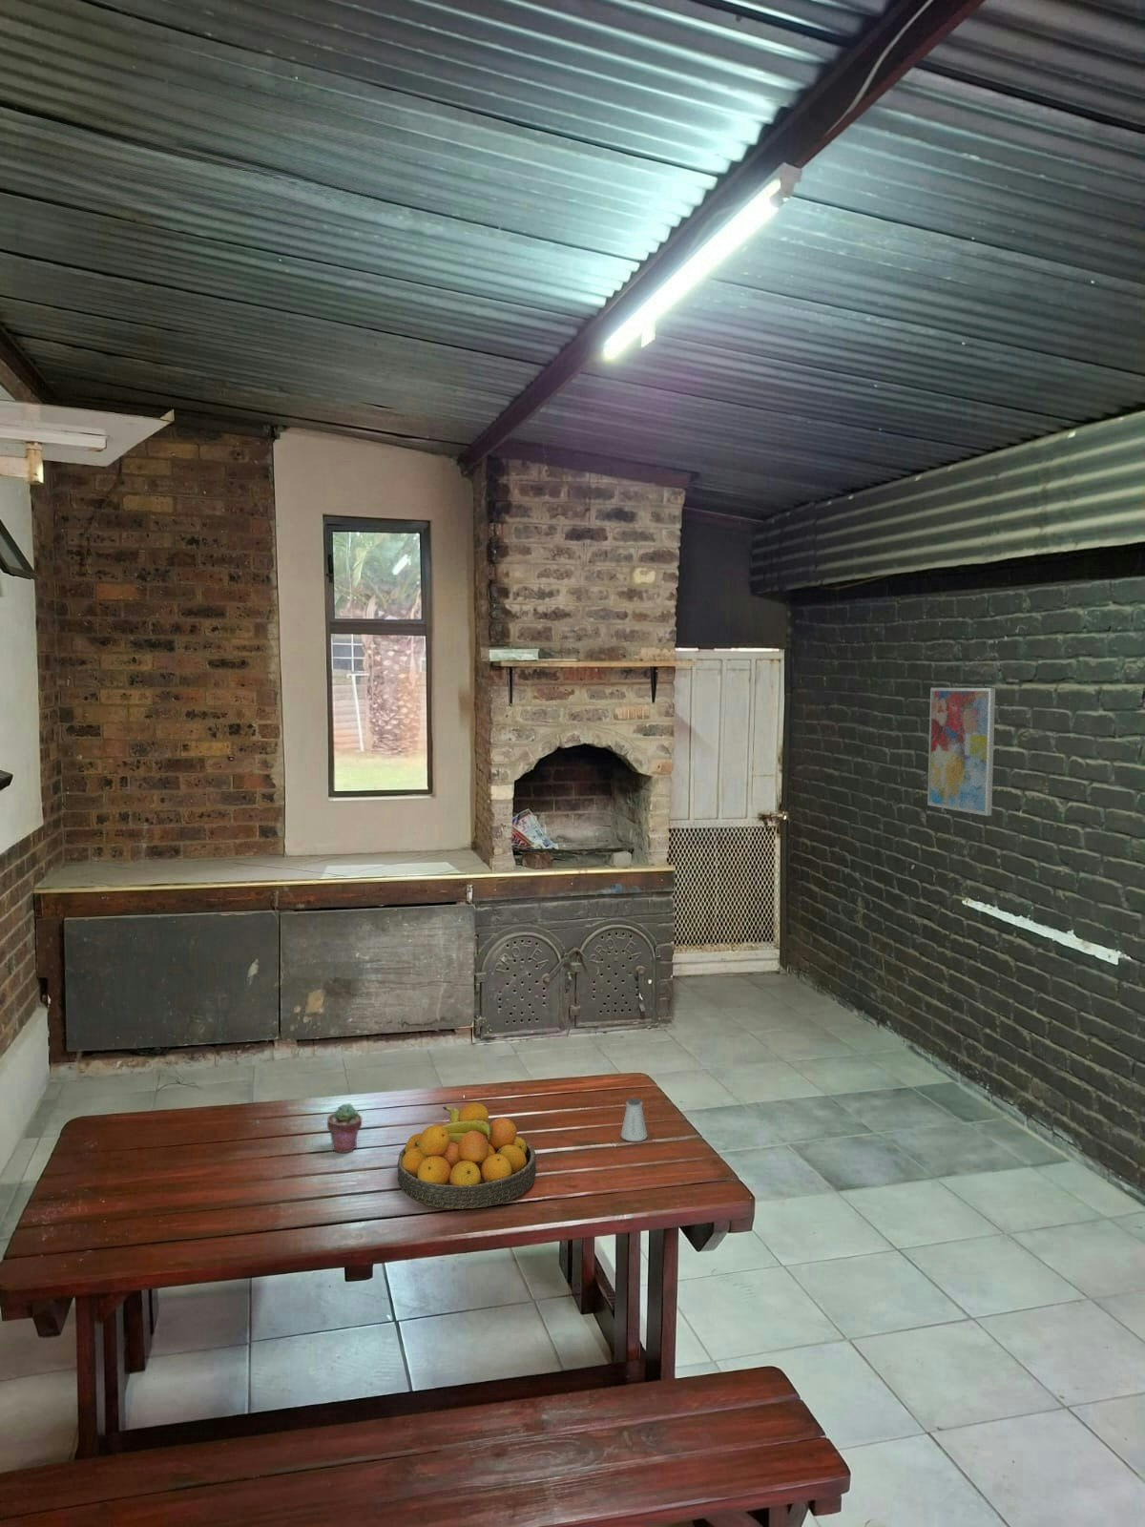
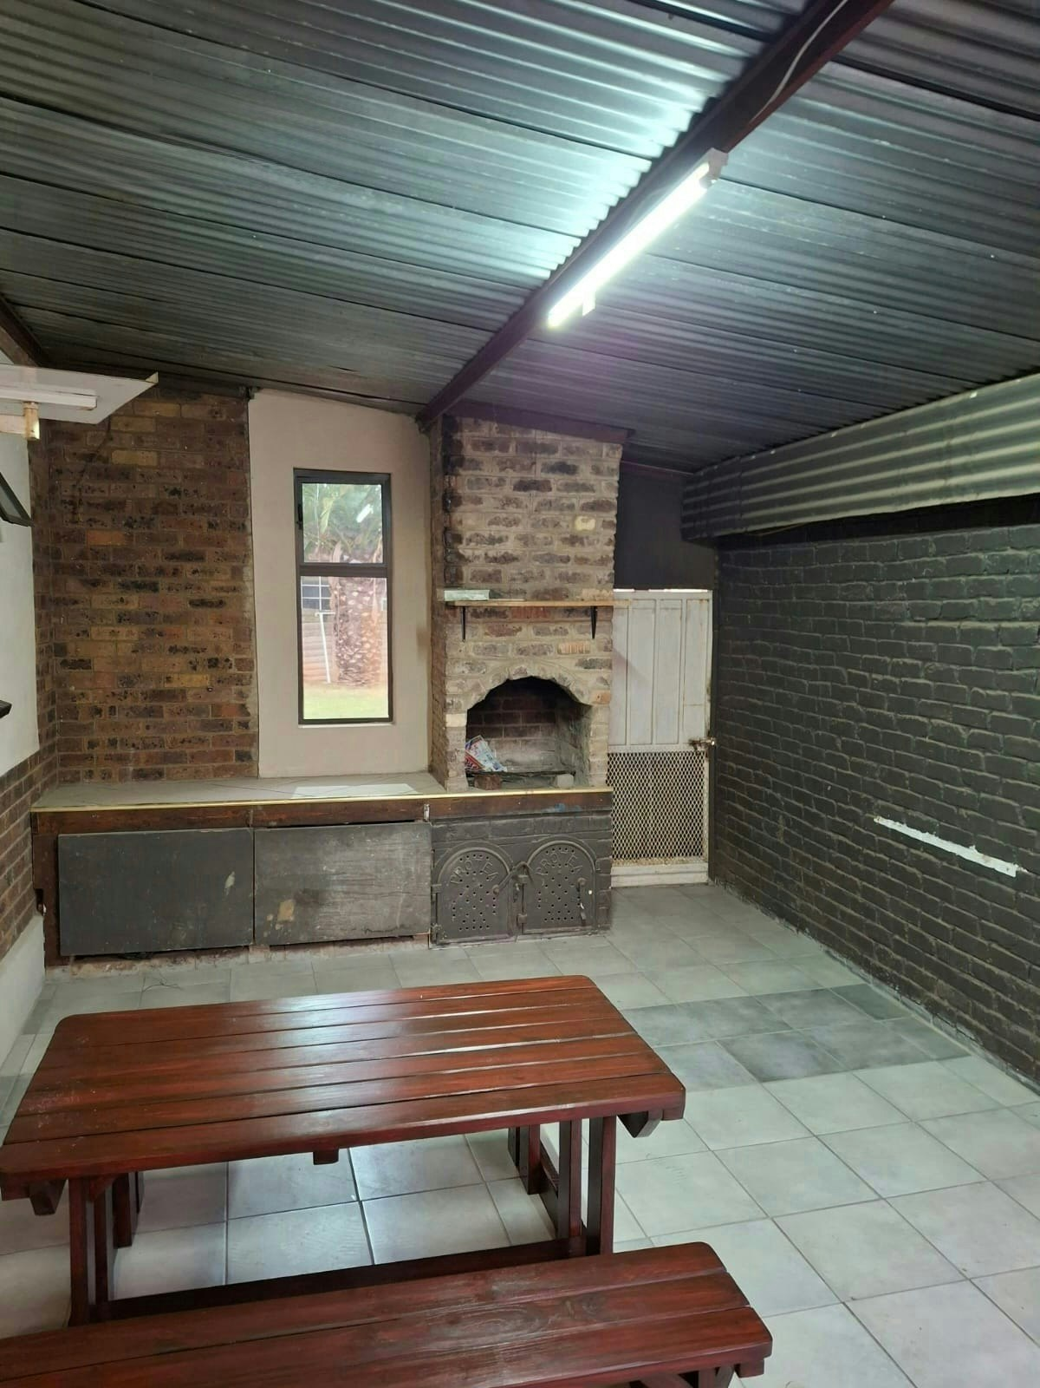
- saltshaker [619,1097,648,1142]
- potted succulent [326,1103,362,1154]
- wall art [926,687,996,816]
- fruit bowl [397,1101,538,1210]
